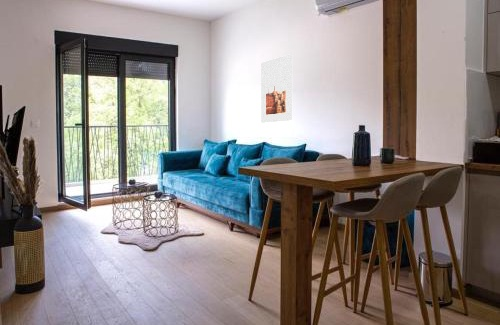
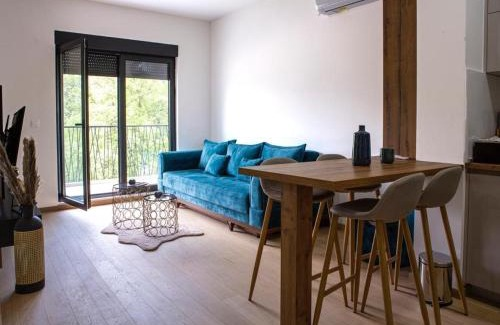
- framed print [260,53,293,124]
